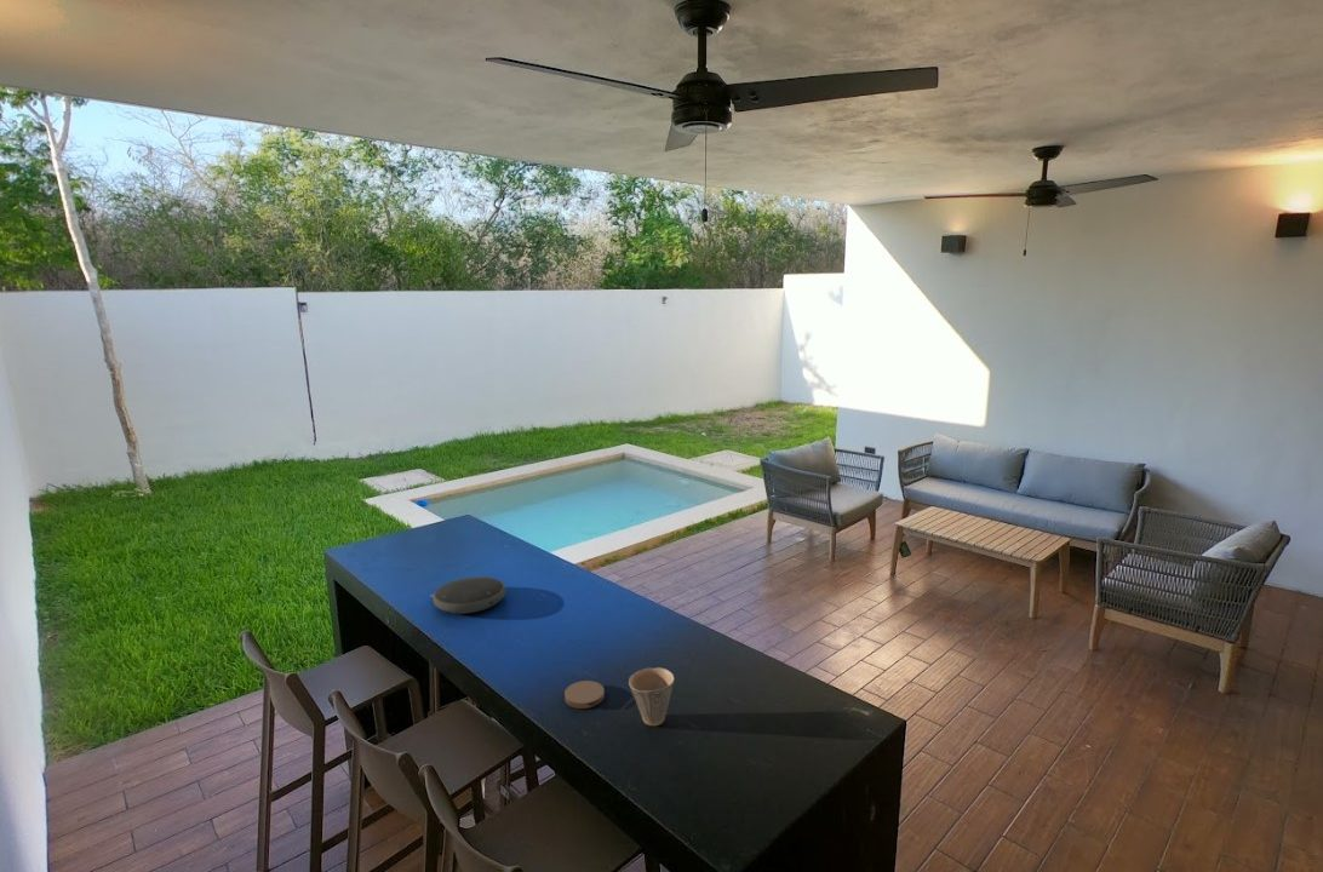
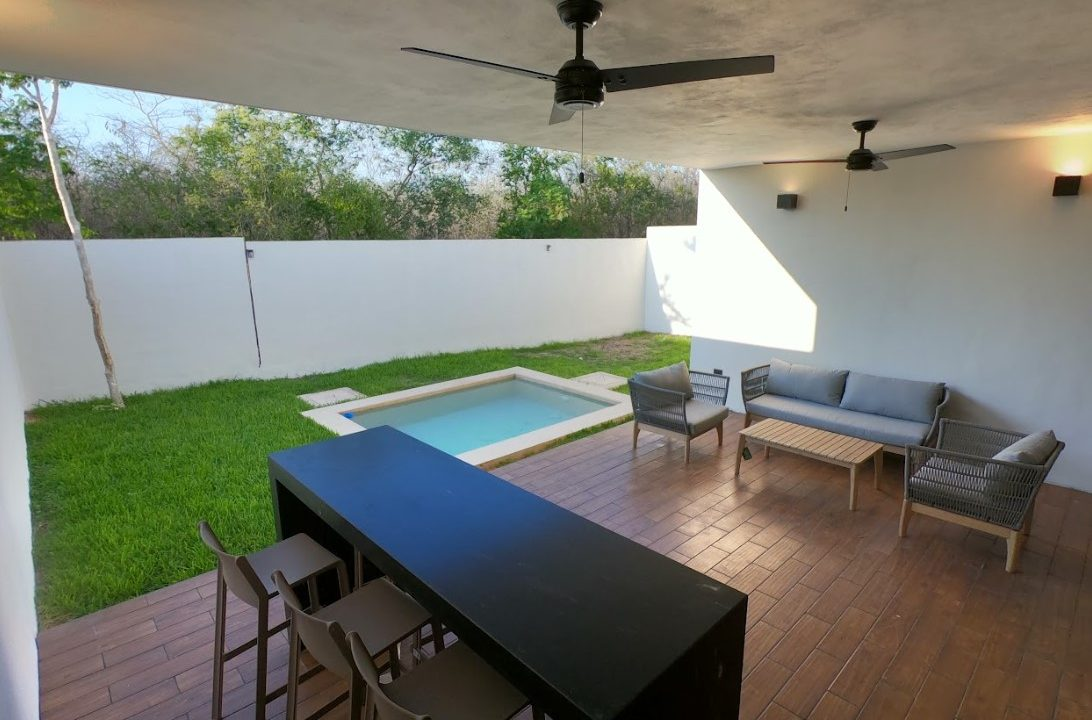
- cup [628,666,675,727]
- speaker [429,575,508,615]
- coaster [563,679,606,710]
